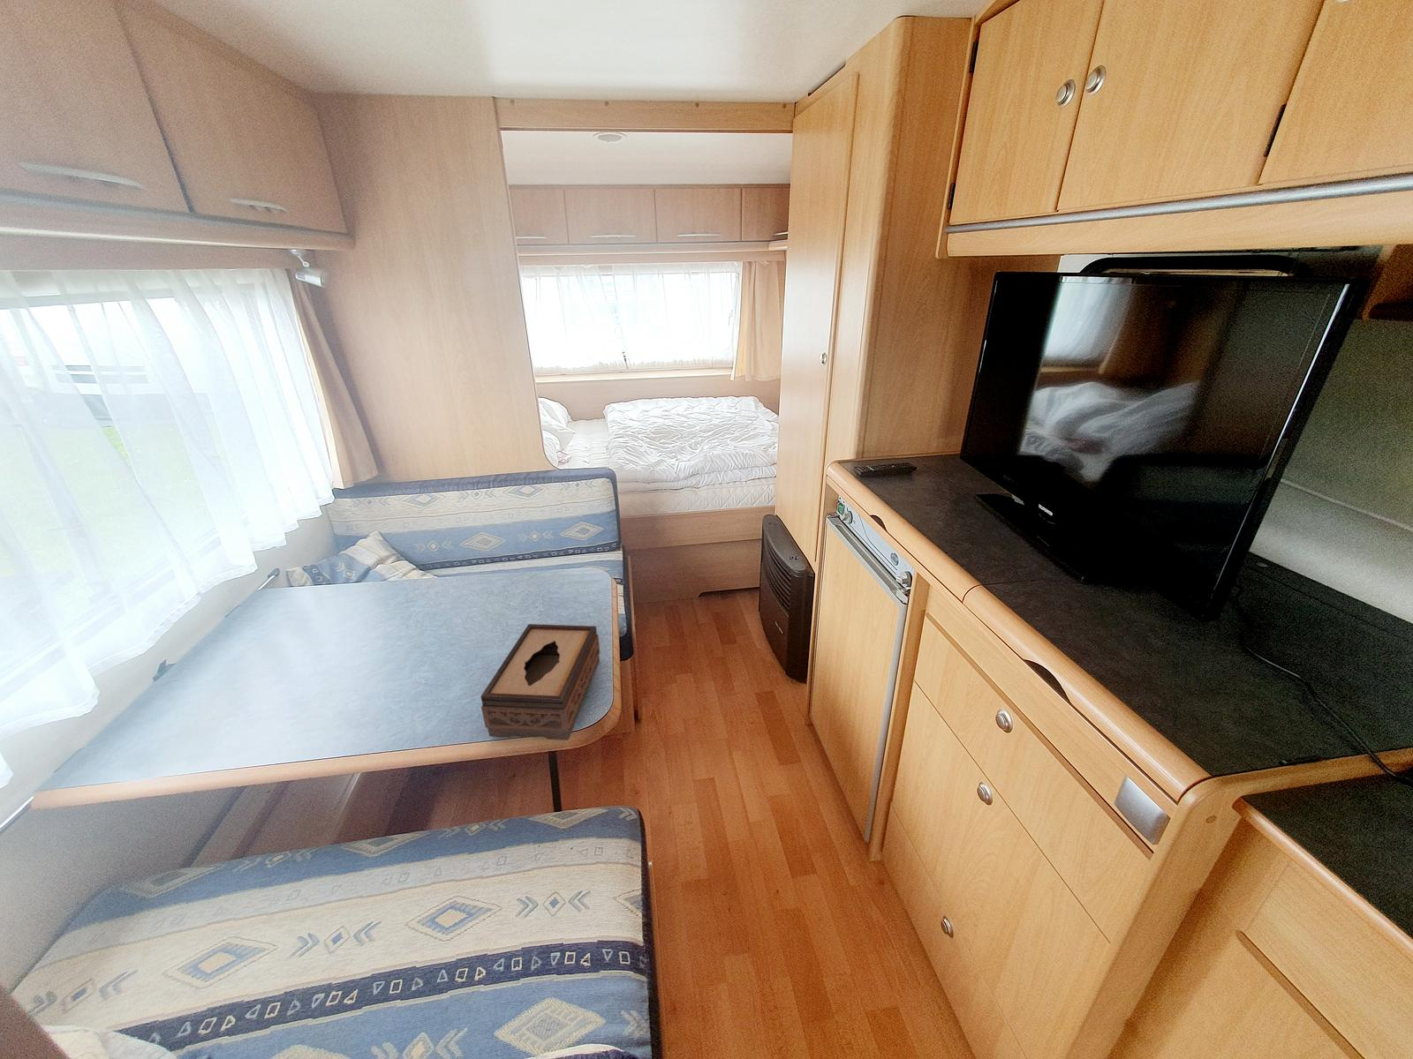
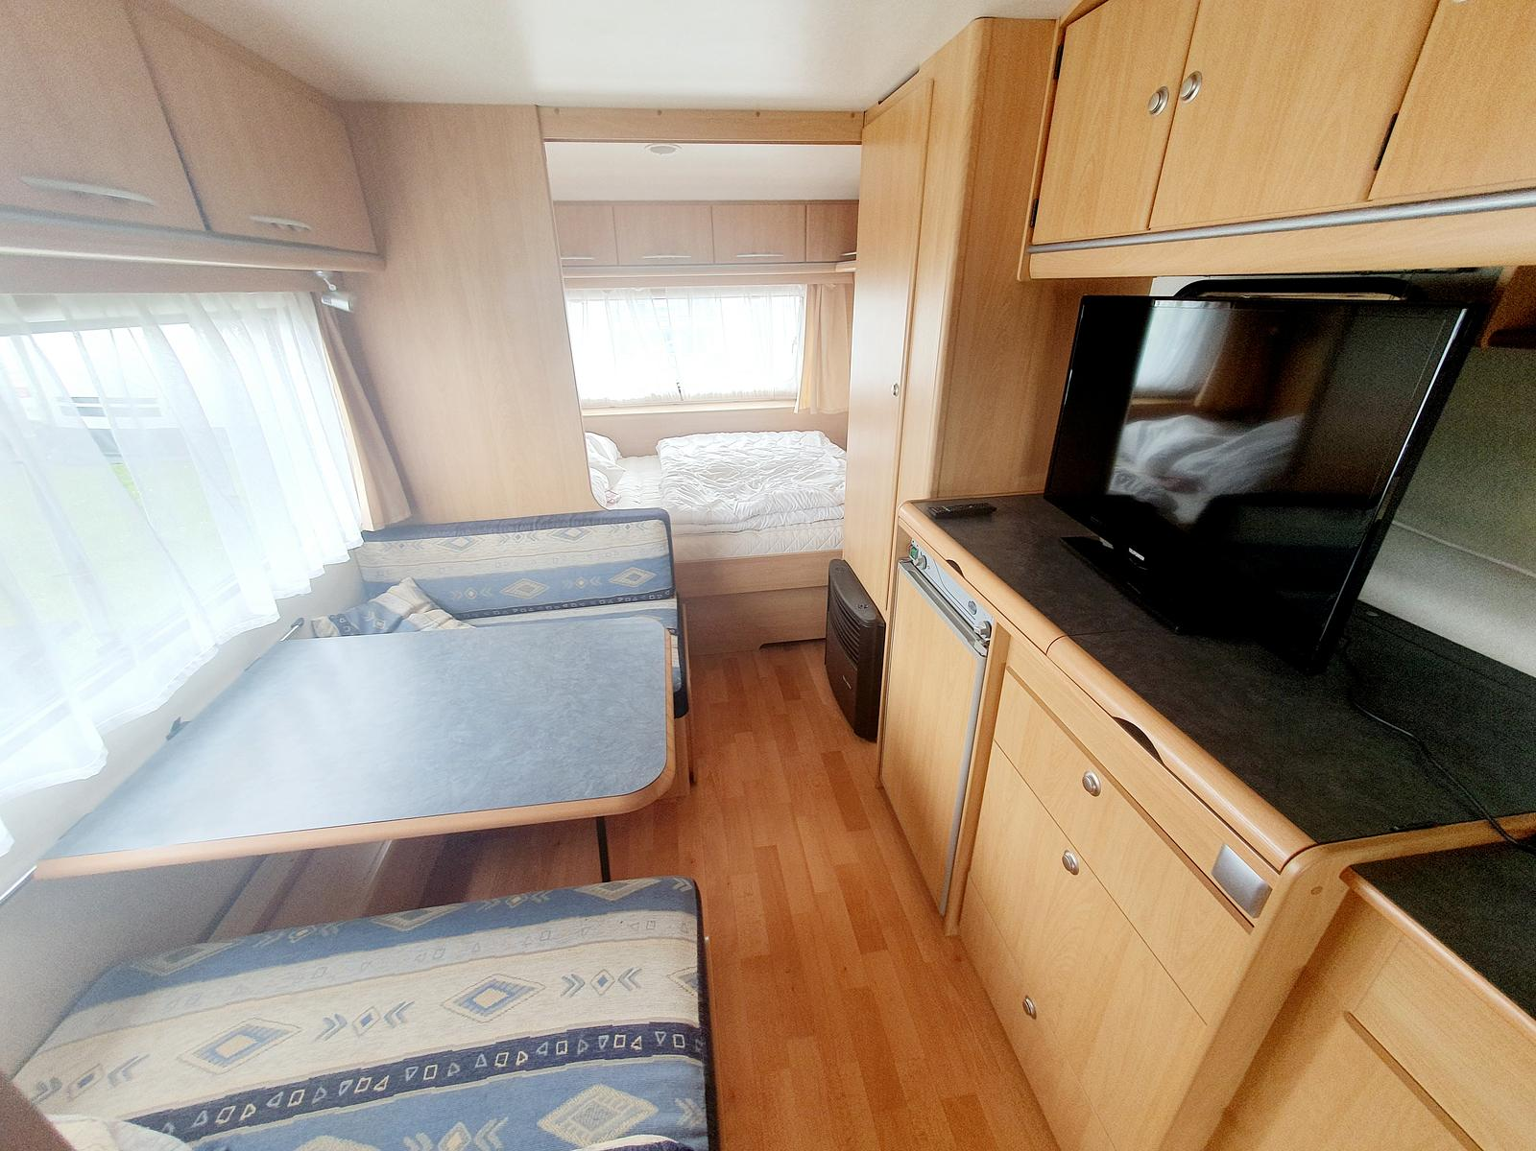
- tissue box [481,623,601,741]
